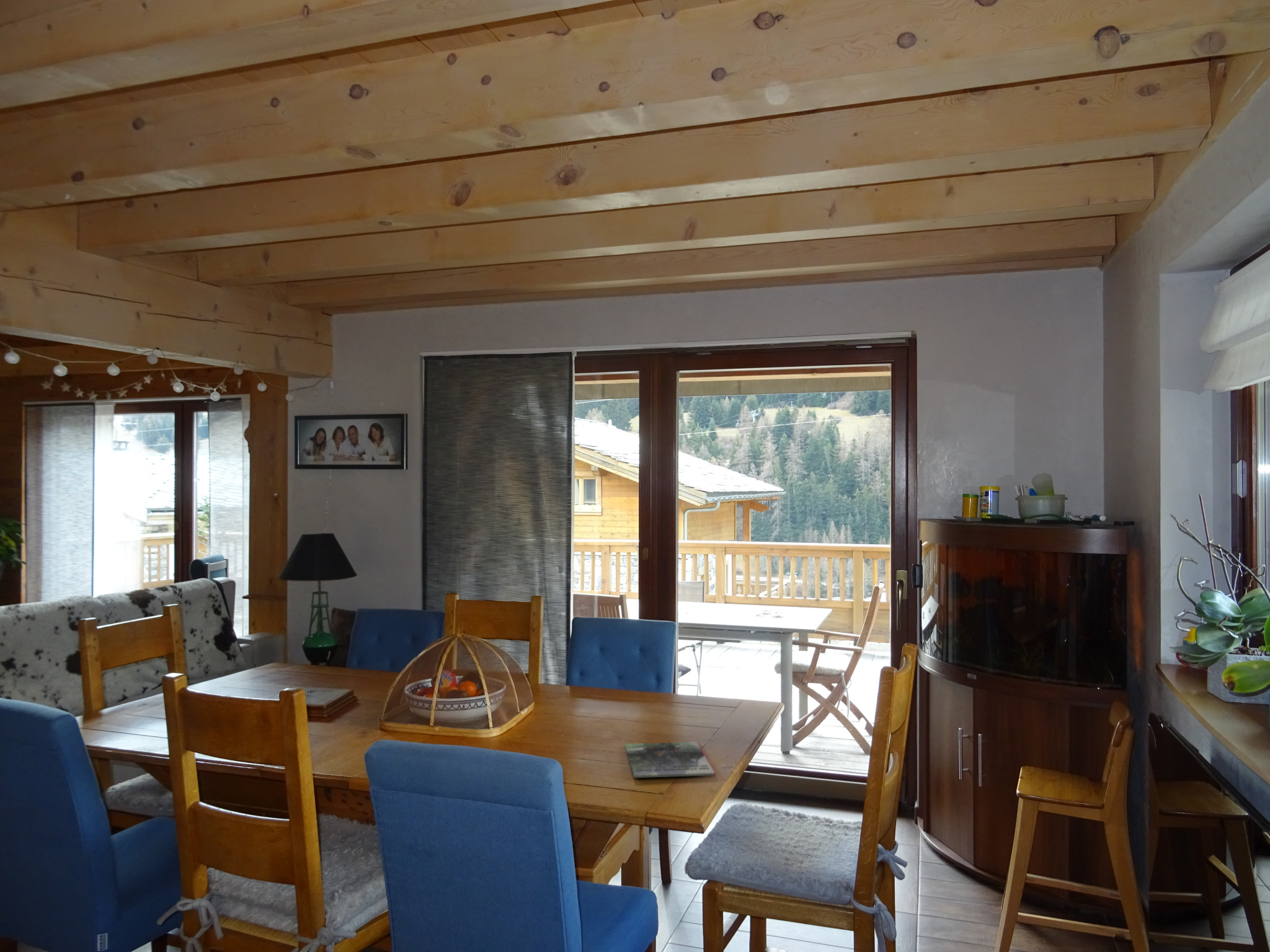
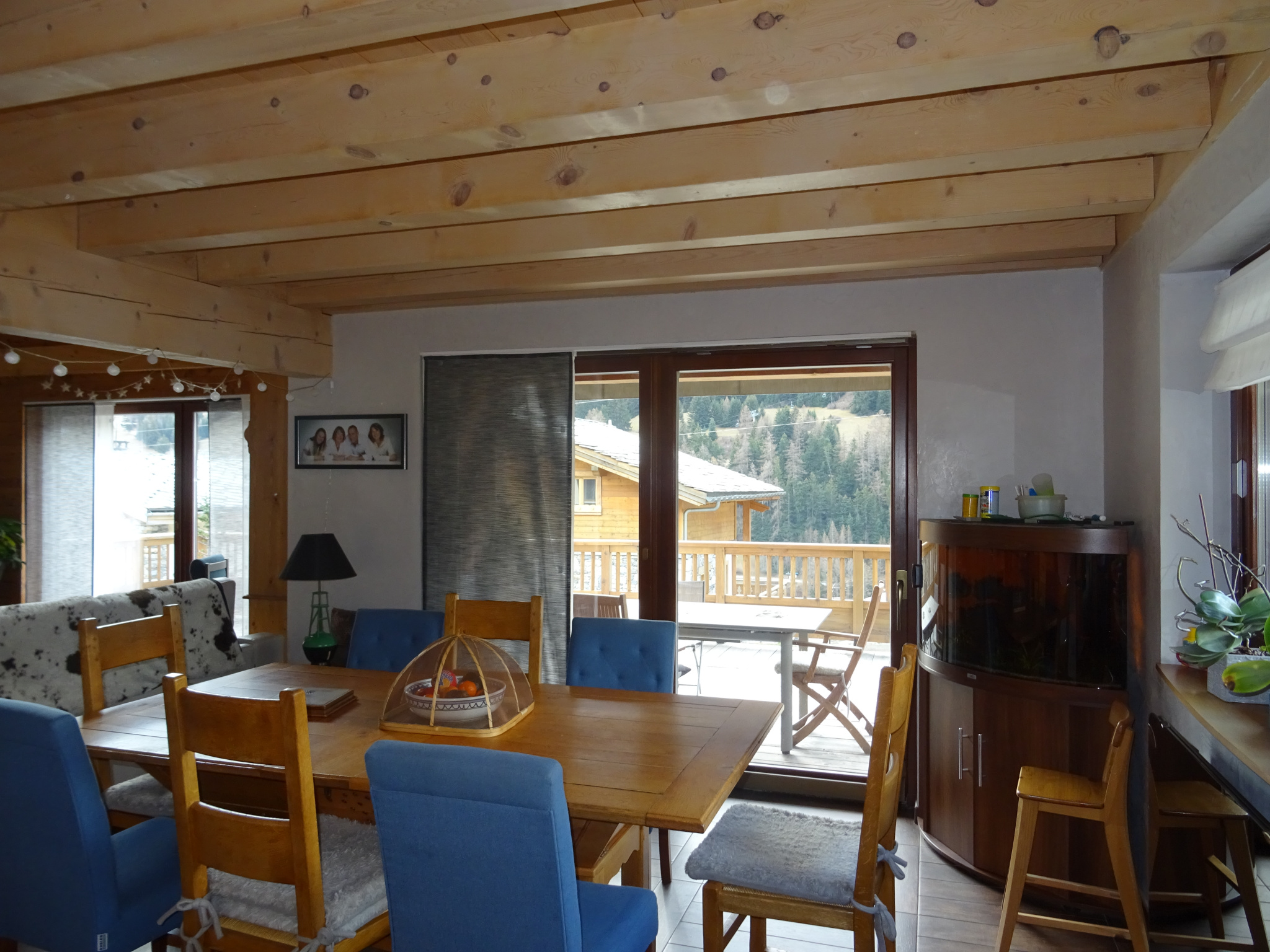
- magazine [624,741,716,778]
